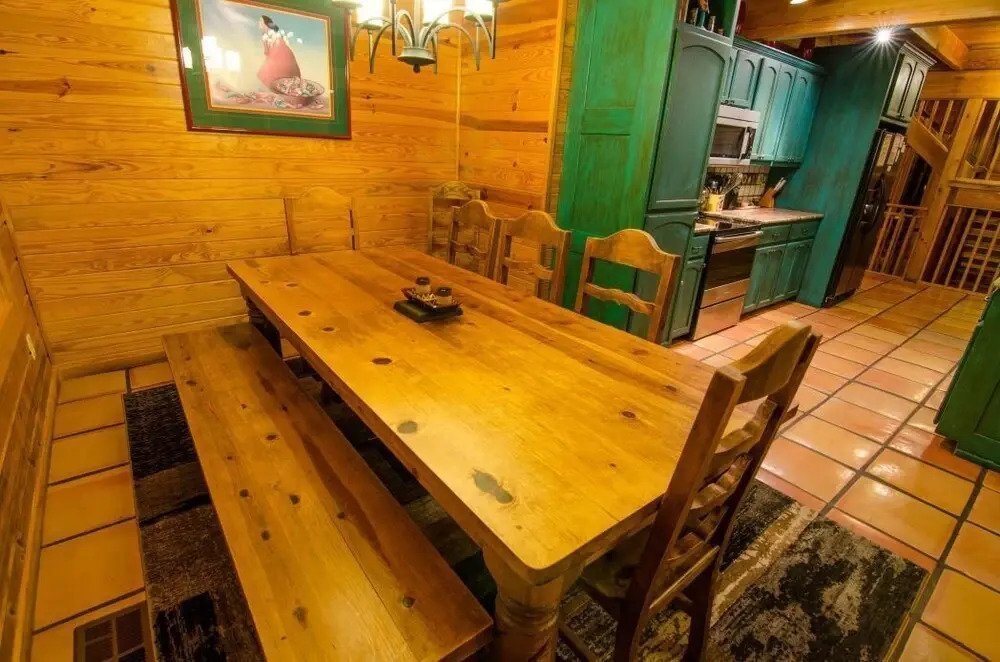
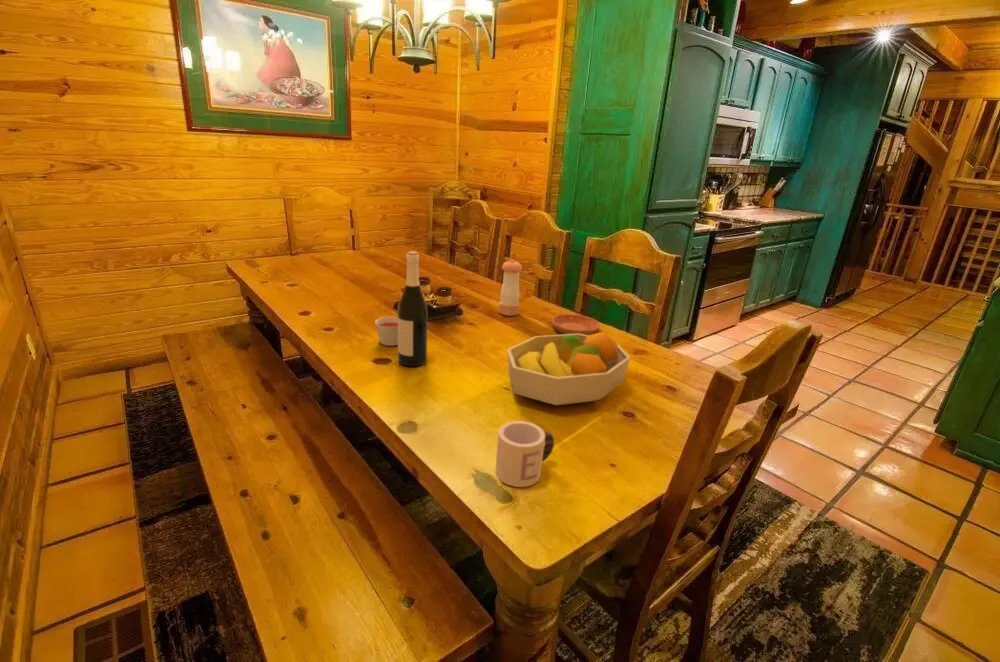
+ saucer [551,313,601,336]
+ candle [374,316,398,347]
+ wine bottle [397,251,428,367]
+ pepper shaker [497,259,523,317]
+ fruit bowl [506,331,631,406]
+ mug [494,420,555,488]
